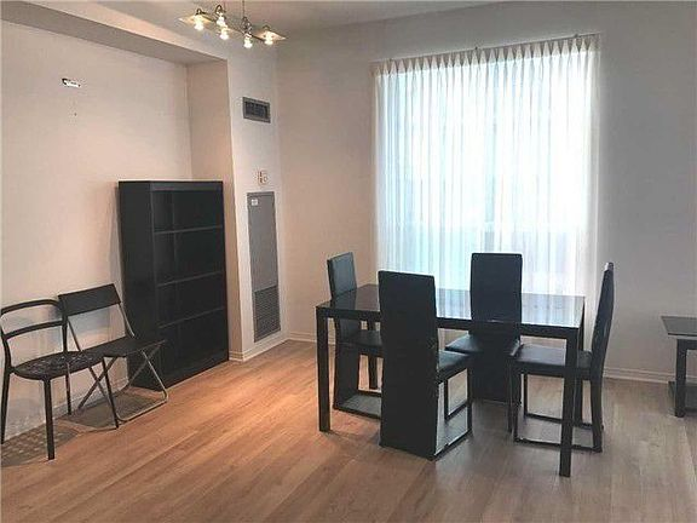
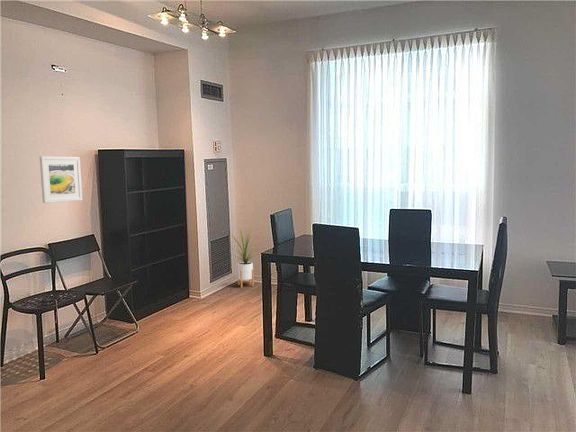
+ house plant [226,226,261,289]
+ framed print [39,155,83,204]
